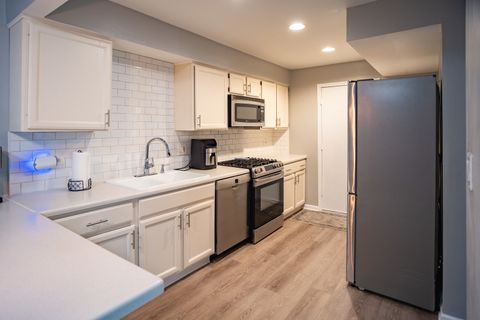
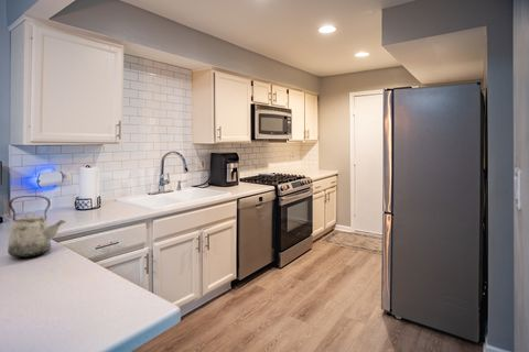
+ kettle [7,195,66,258]
